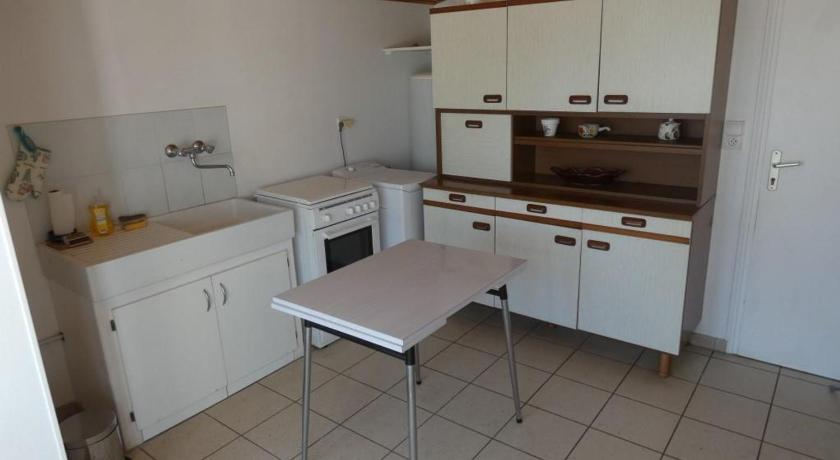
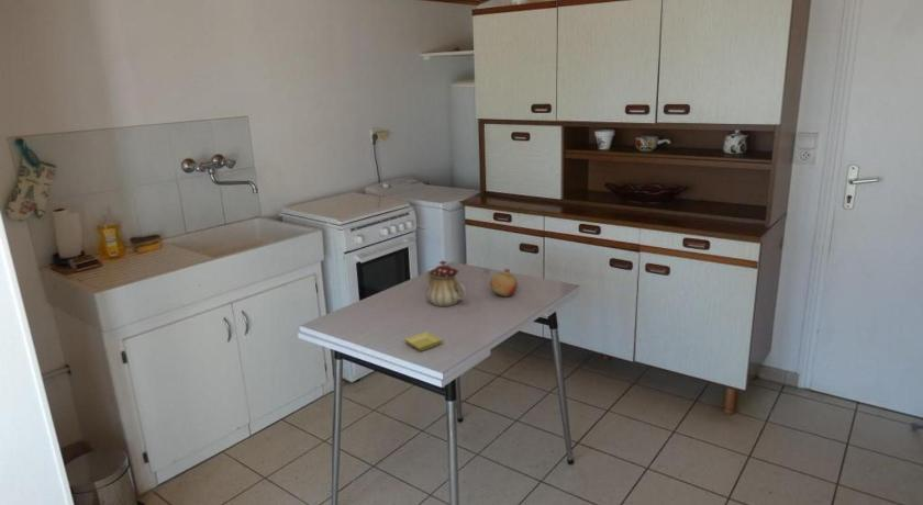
+ fruit [489,268,519,298]
+ teapot [423,259,467,307]
+ saucer [403,330,444,352]
